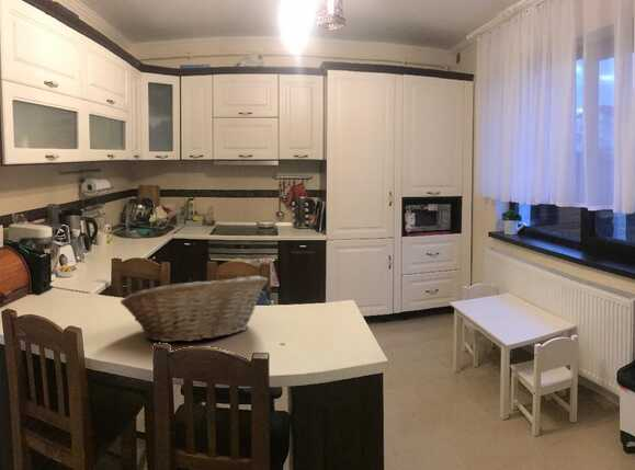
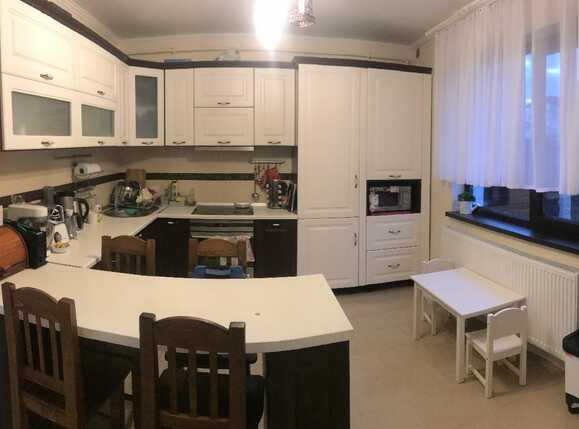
- fruit basket [120,275,269,343]
